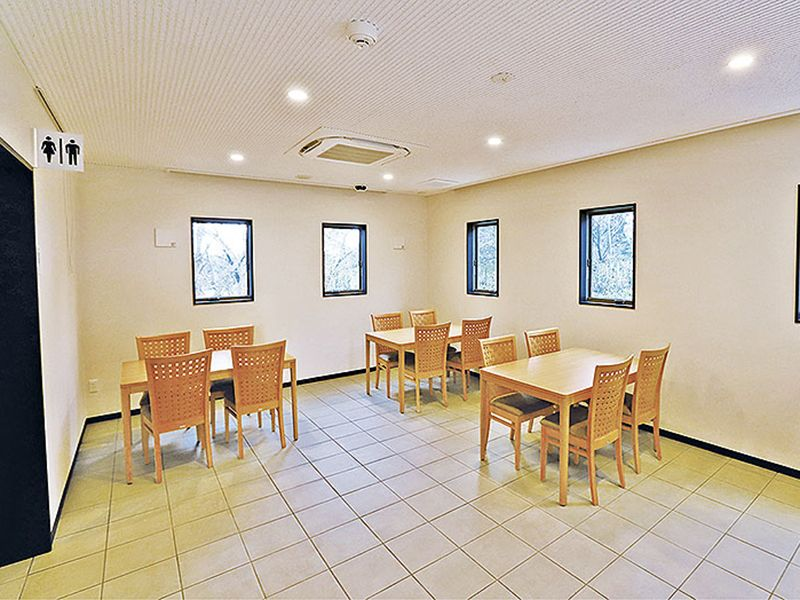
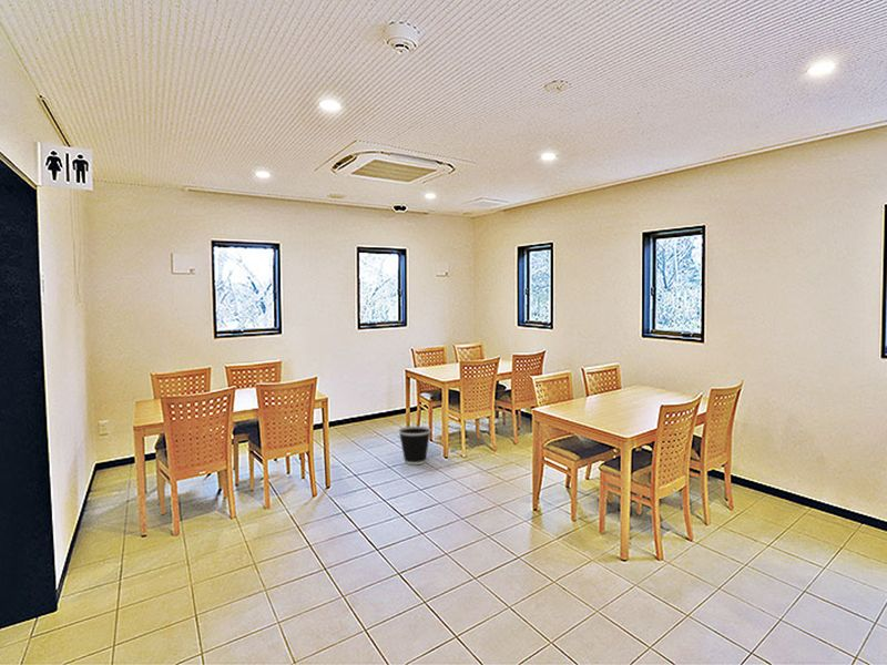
+ wastebasket [397,426,432,466]
